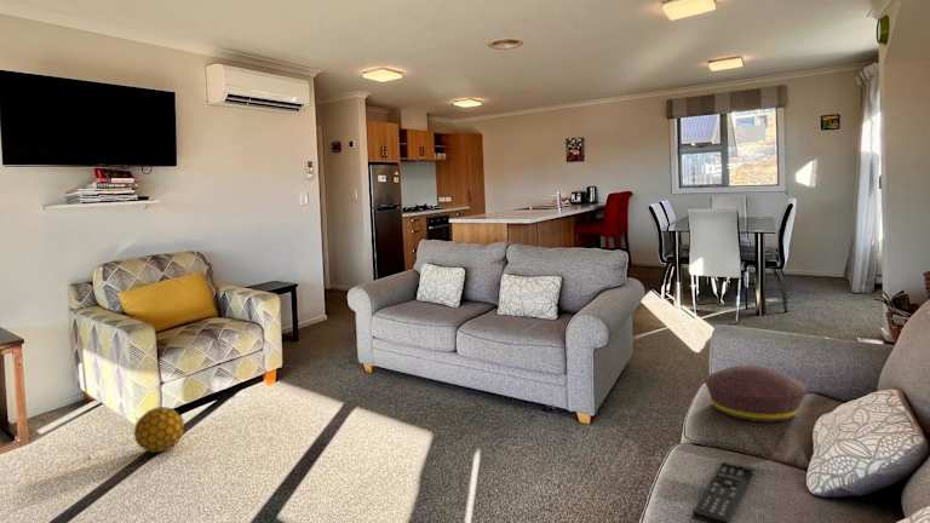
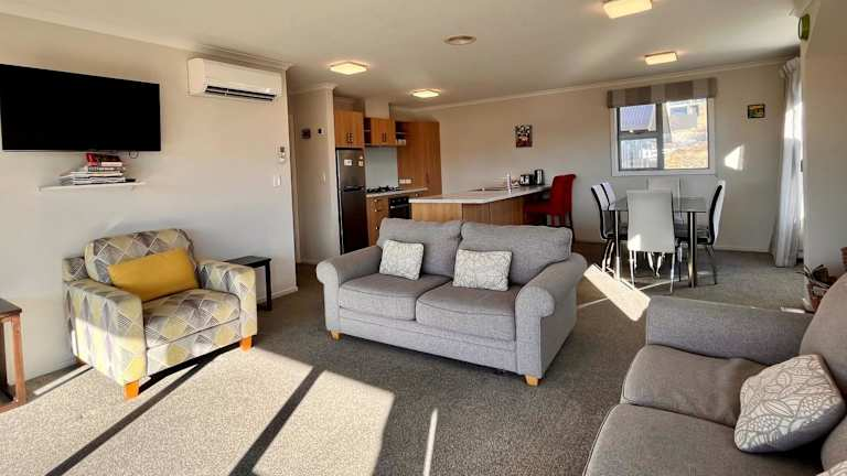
- decorative ball [133,406,185,454]
- cushion [704,364,809,424]
- remote control [691,461,753,523]
